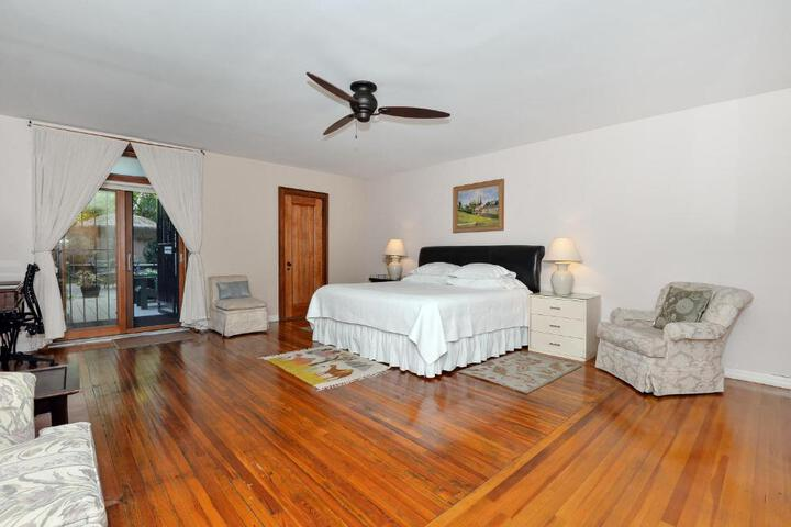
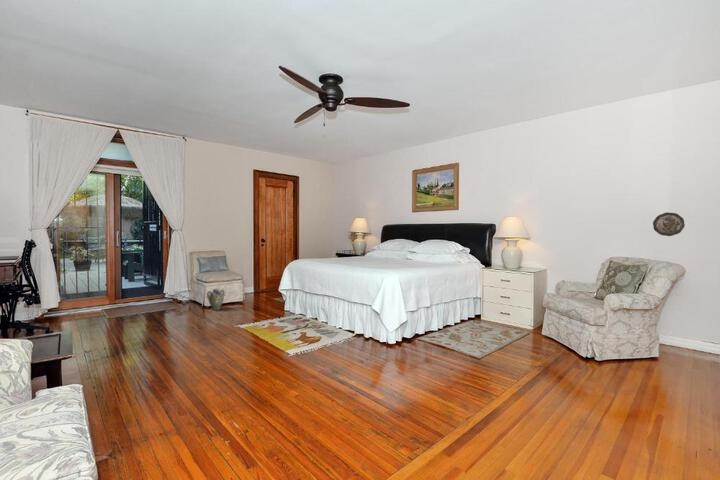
+ ceramic jug [206,288,226,311]
+ decorative plate [652,211,686,237]
